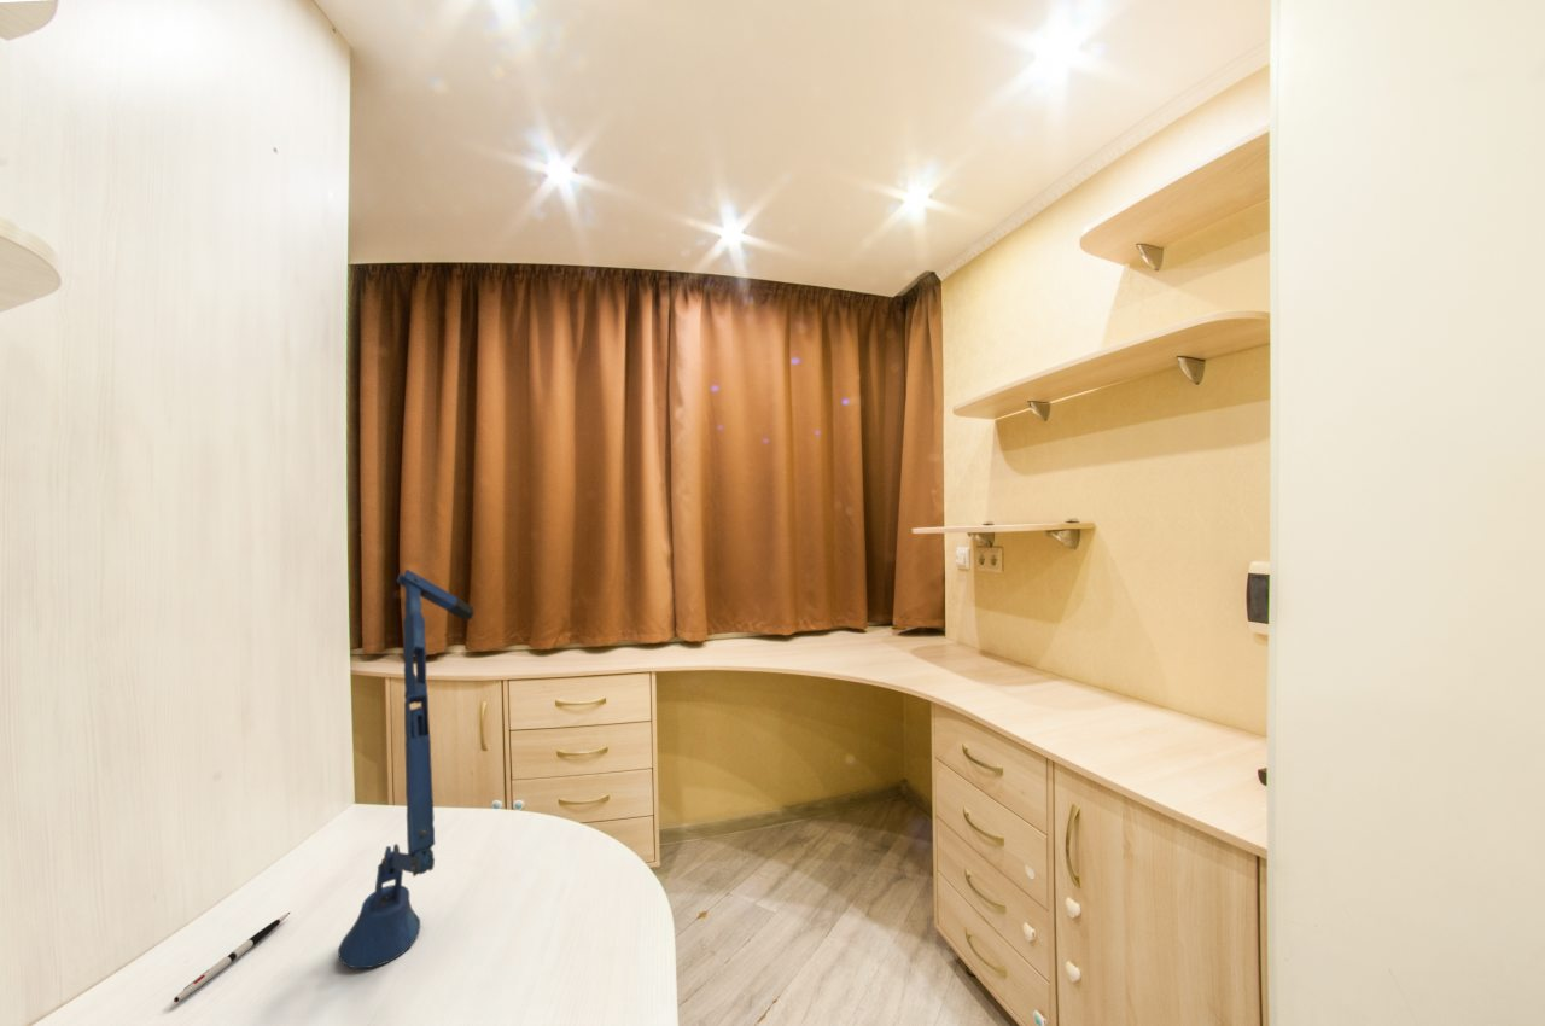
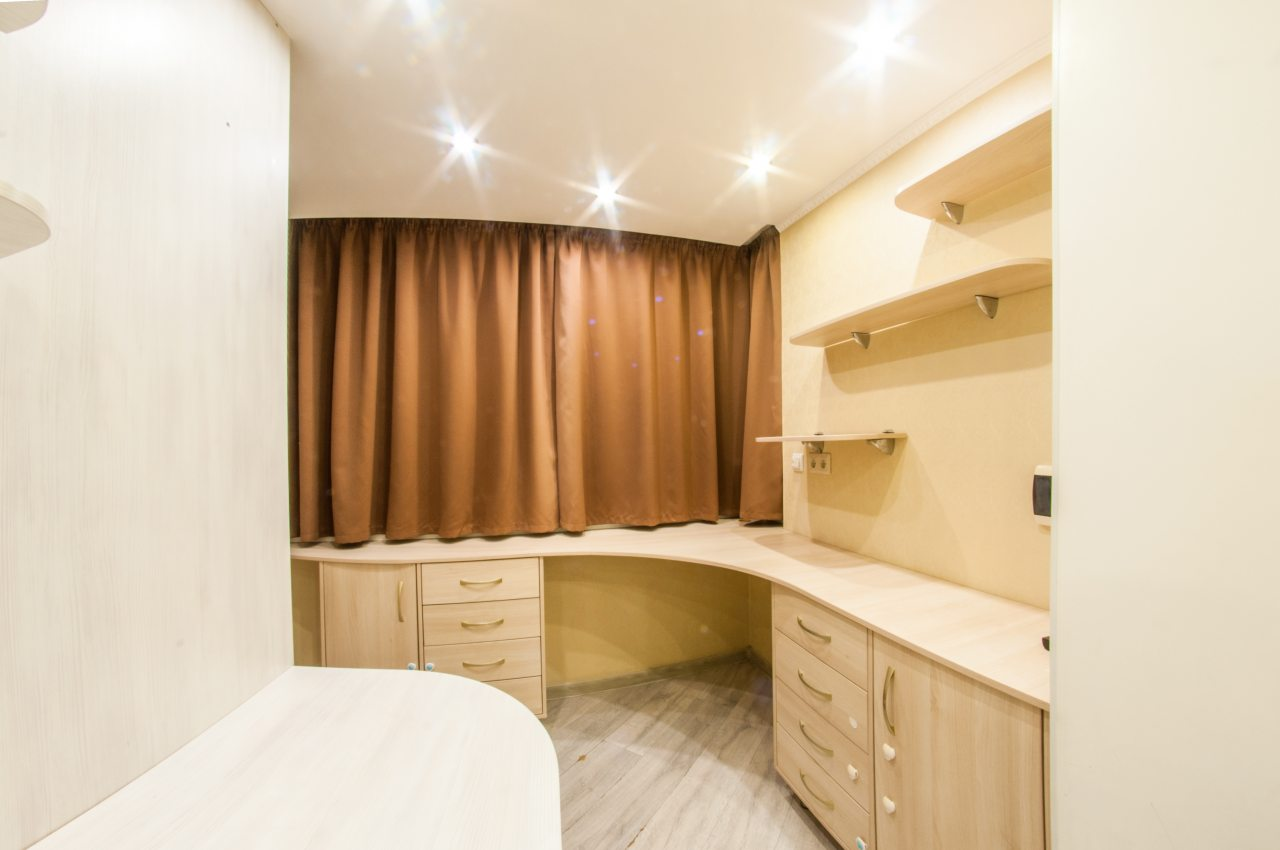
- pen [173,911,291,1003]
- desk lamp [337,569,476,969]
